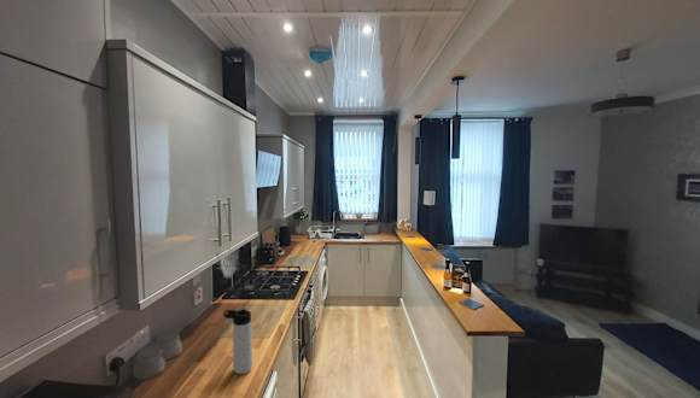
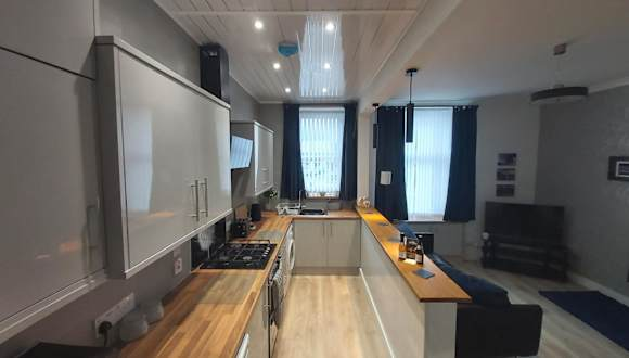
- thermos bottle [222,308,253,375]
